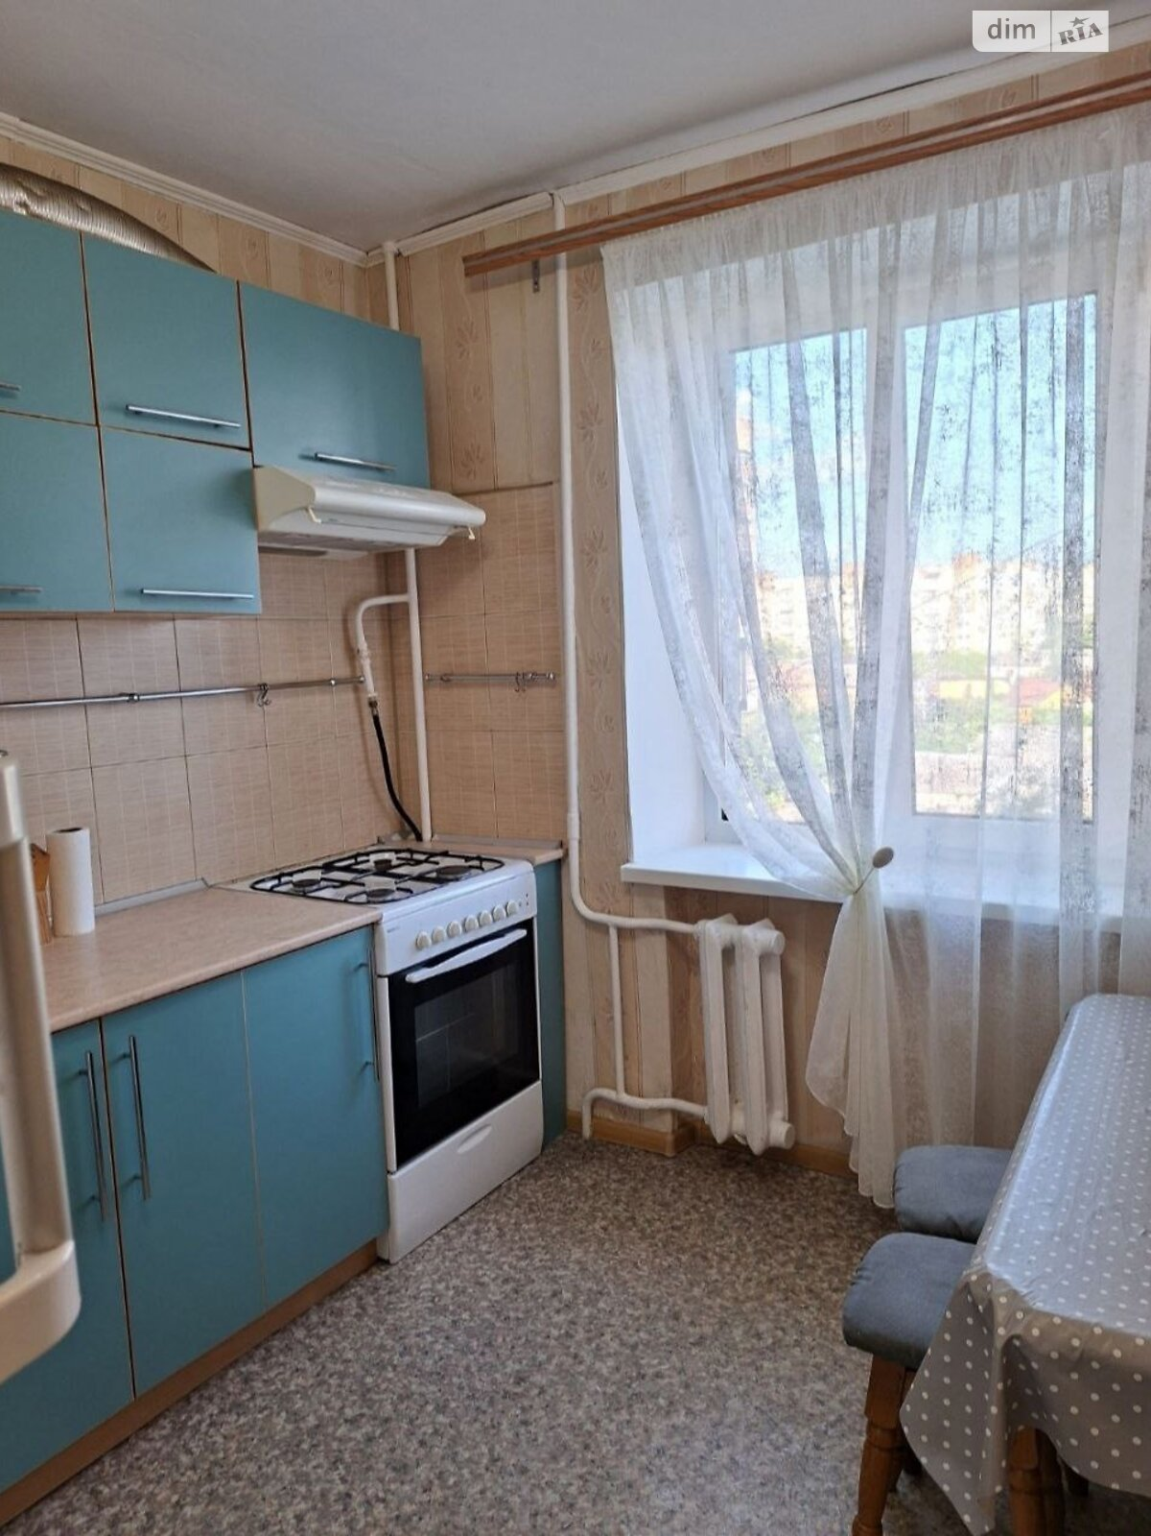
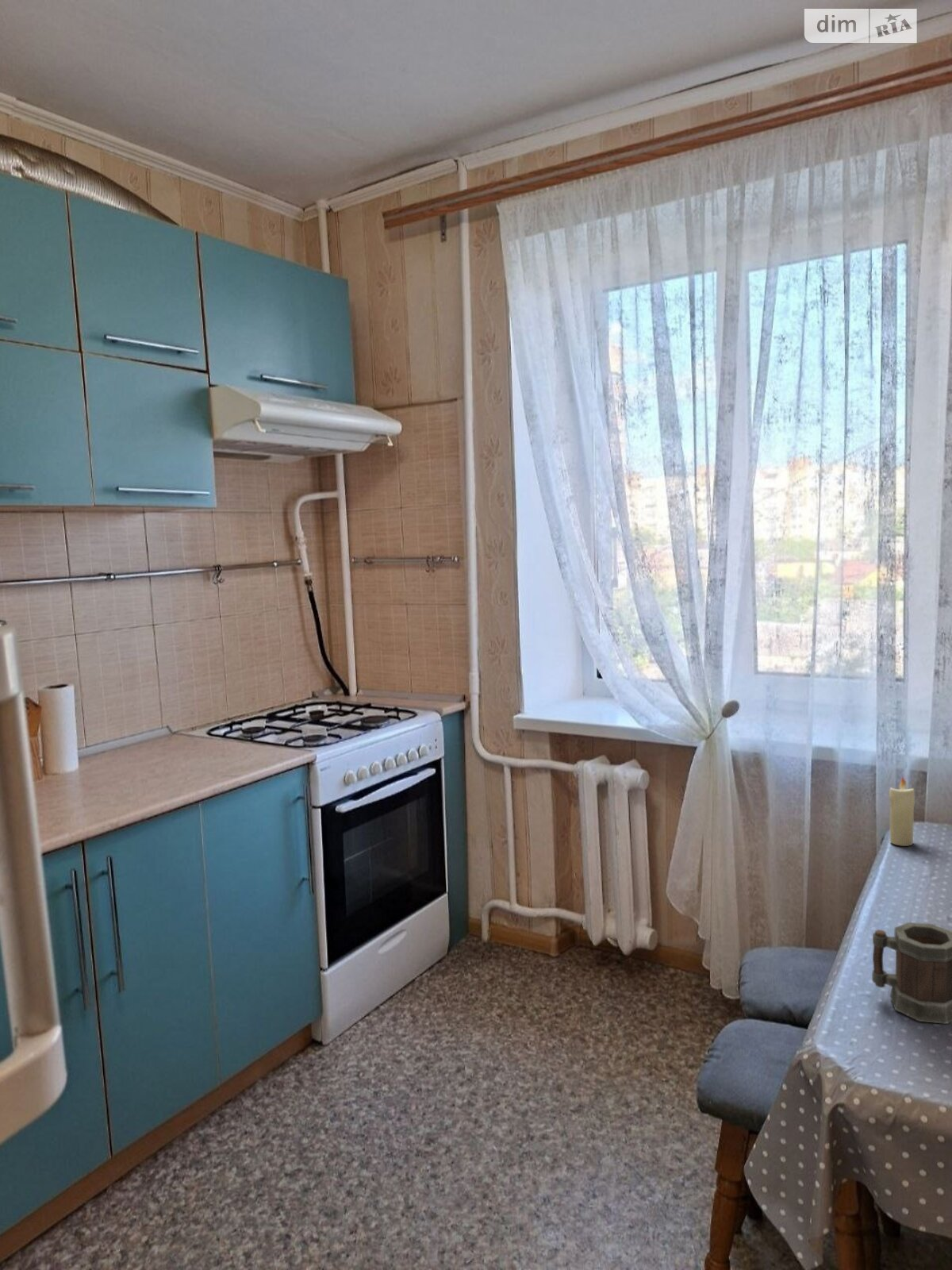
+ candle [889,775,916,847]
+ mug [871,922,952,1025]
